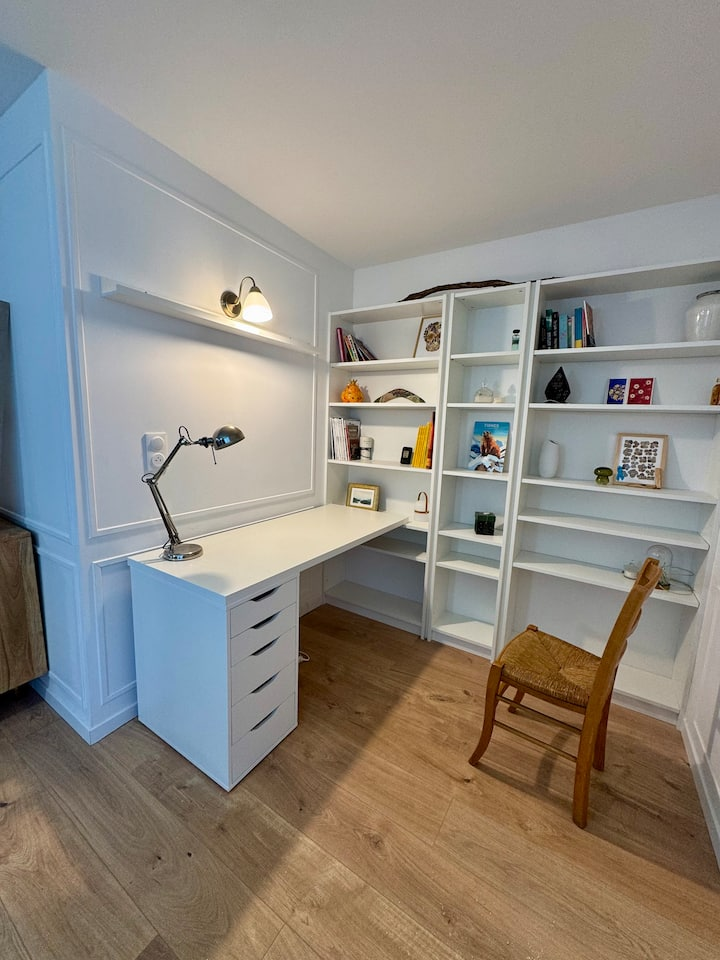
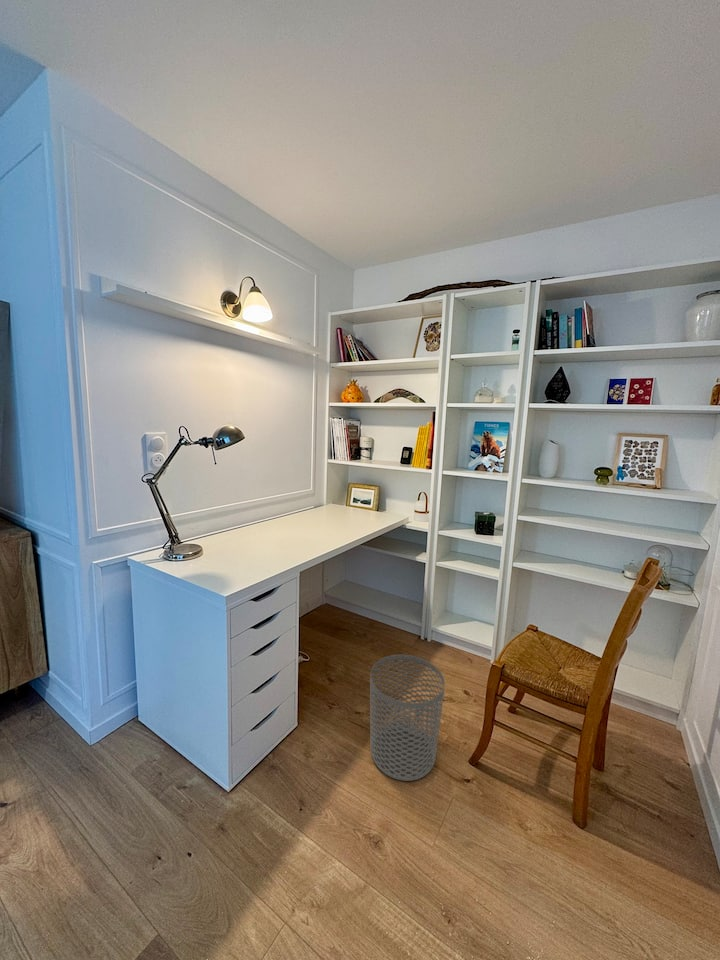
+ waste bin [369,654,446,782]
